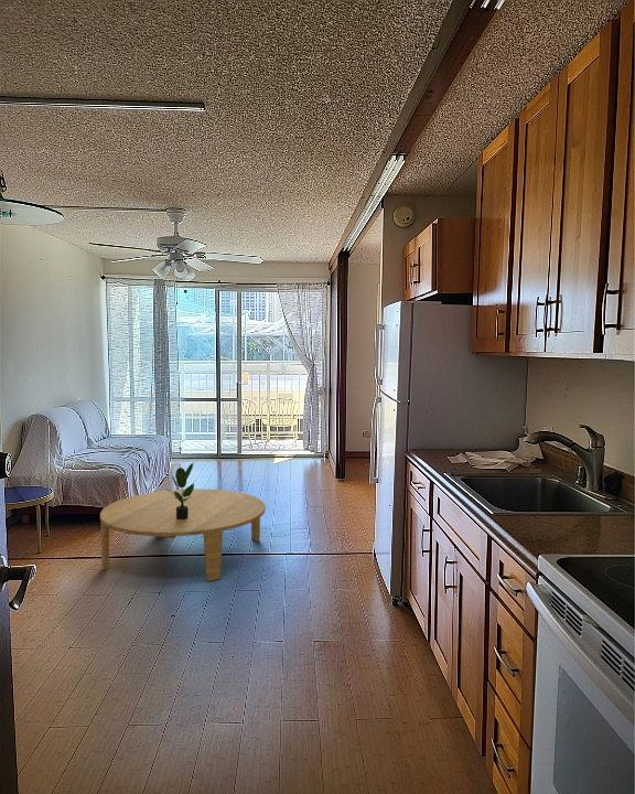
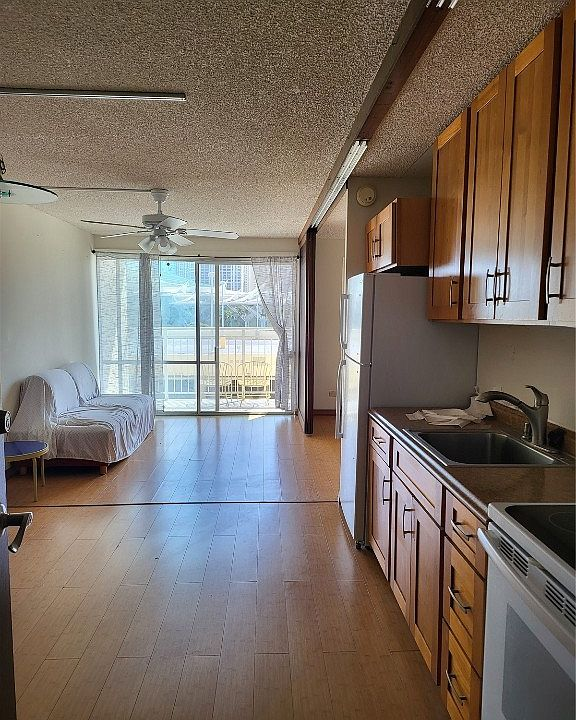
- potted plant [166,462,195,519]
- coffee table [99,487,267,582]
